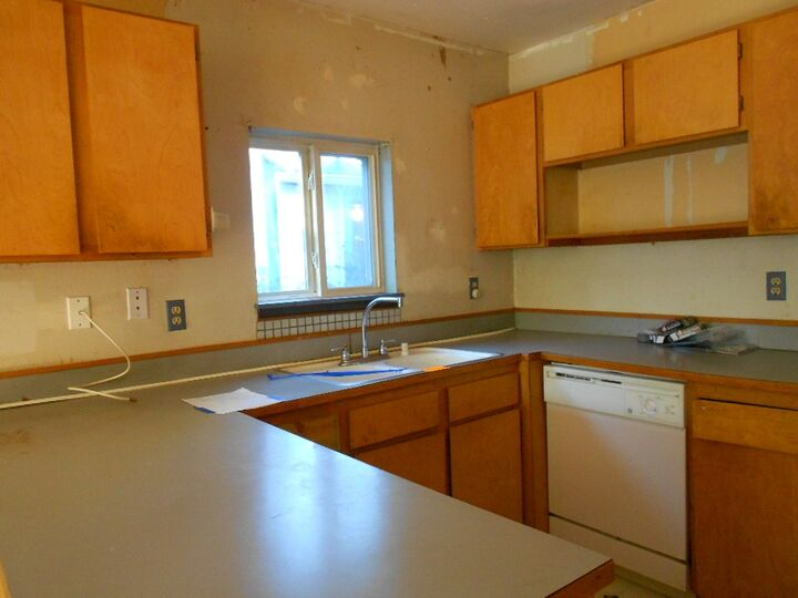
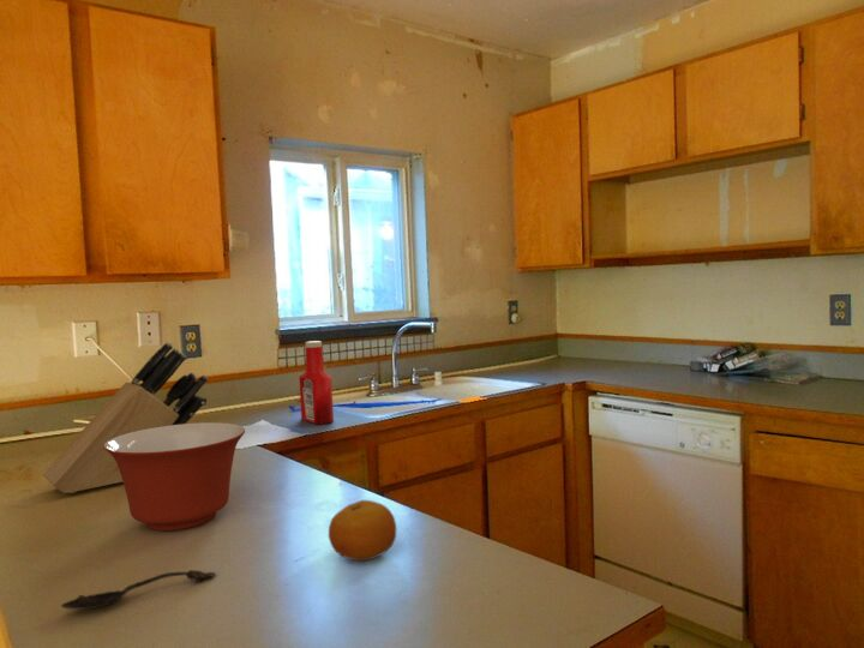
+ soap bottle [298,340,335,425]
+ knife block [42,341,209,494]
+ fruit [328,499,397,563]
+ spoon [60,569,217,611]
+ mixing bowl [103,421,246,532]
